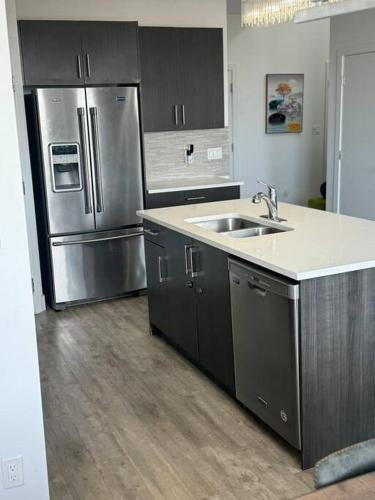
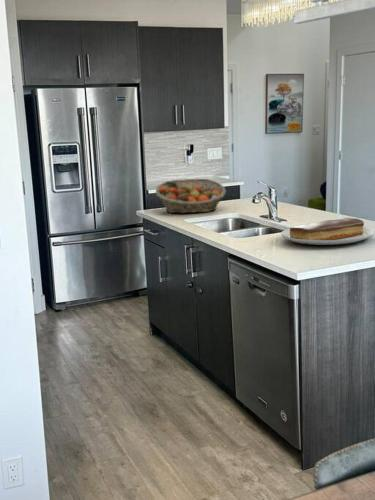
+ fruit basket [155,178,227,214]
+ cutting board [280,217,375,246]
